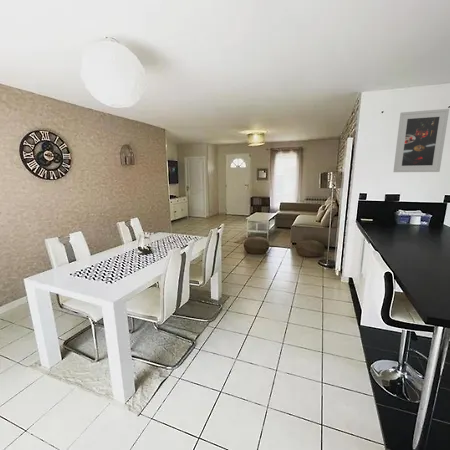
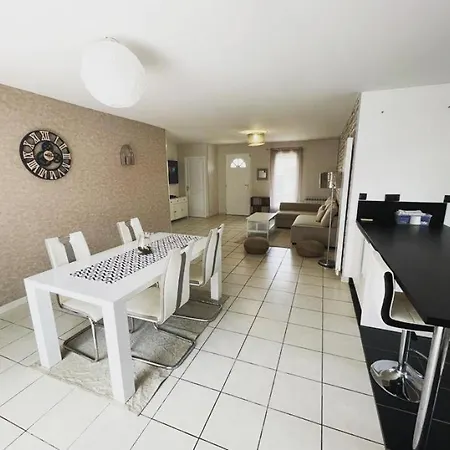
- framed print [392,108,450,173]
